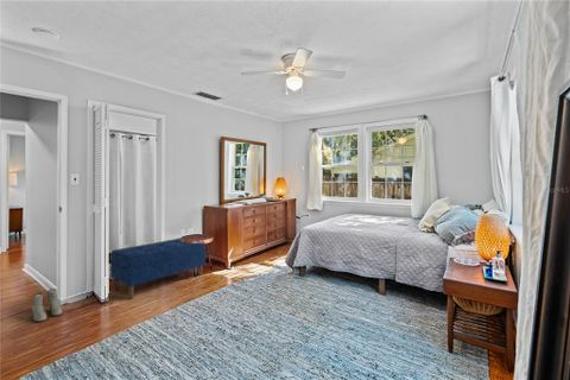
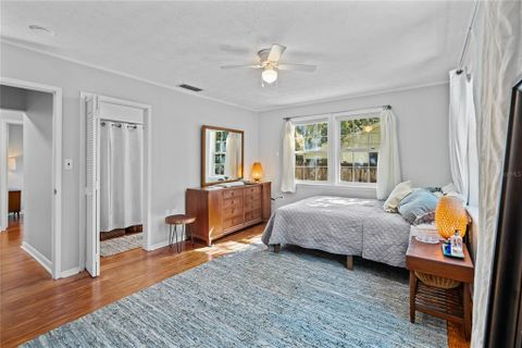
- bench [109,238,207,300]
- boots [31,287,63,323]
